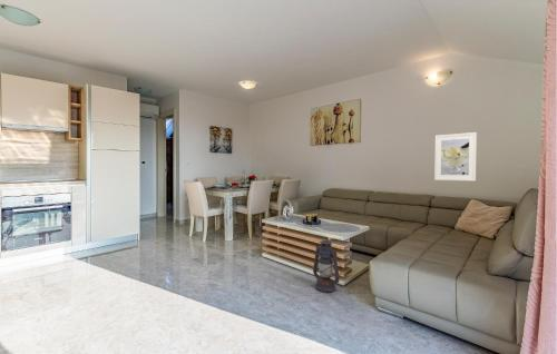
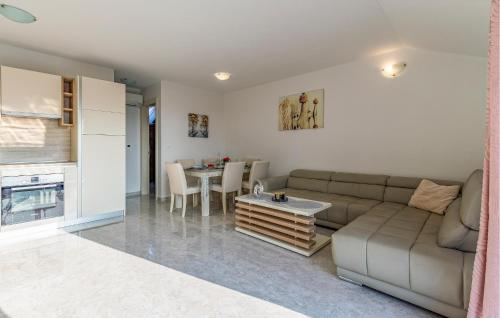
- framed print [433,131,478,183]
- lantern [312,239,343,293]
